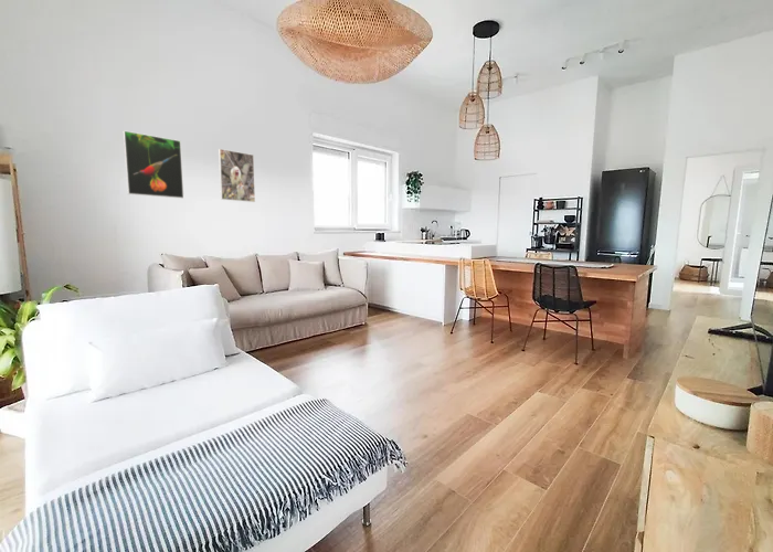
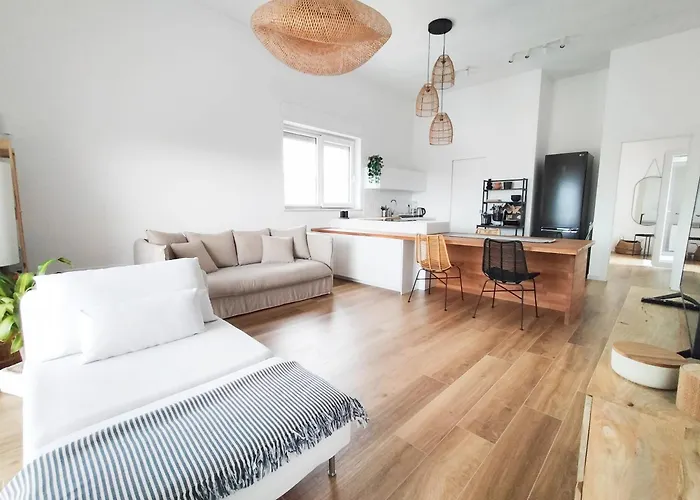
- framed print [218,148,256,203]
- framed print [123,129,184,200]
